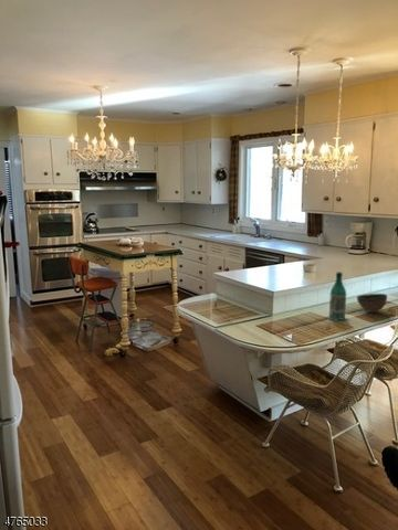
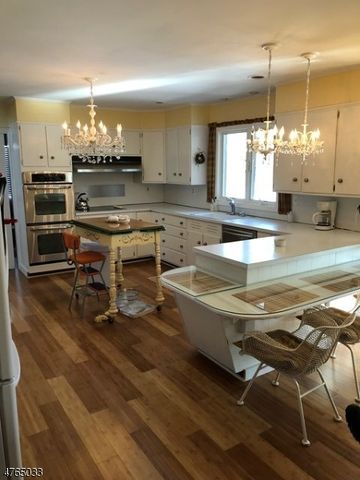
- bowl [356,293,388,314]
- bottle [324,271,348,322]
